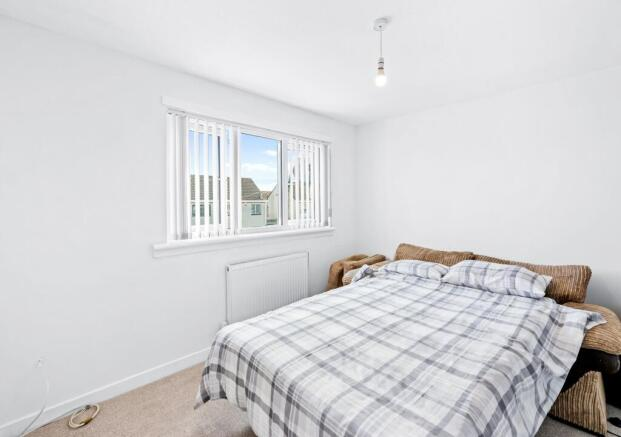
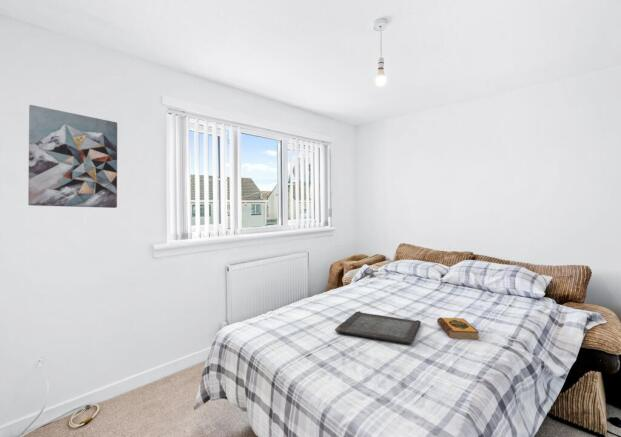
+ hardback book [436,316,480,340]
+ wall art [27,104,118,209]
+ serving tray [334,310,422,345]
